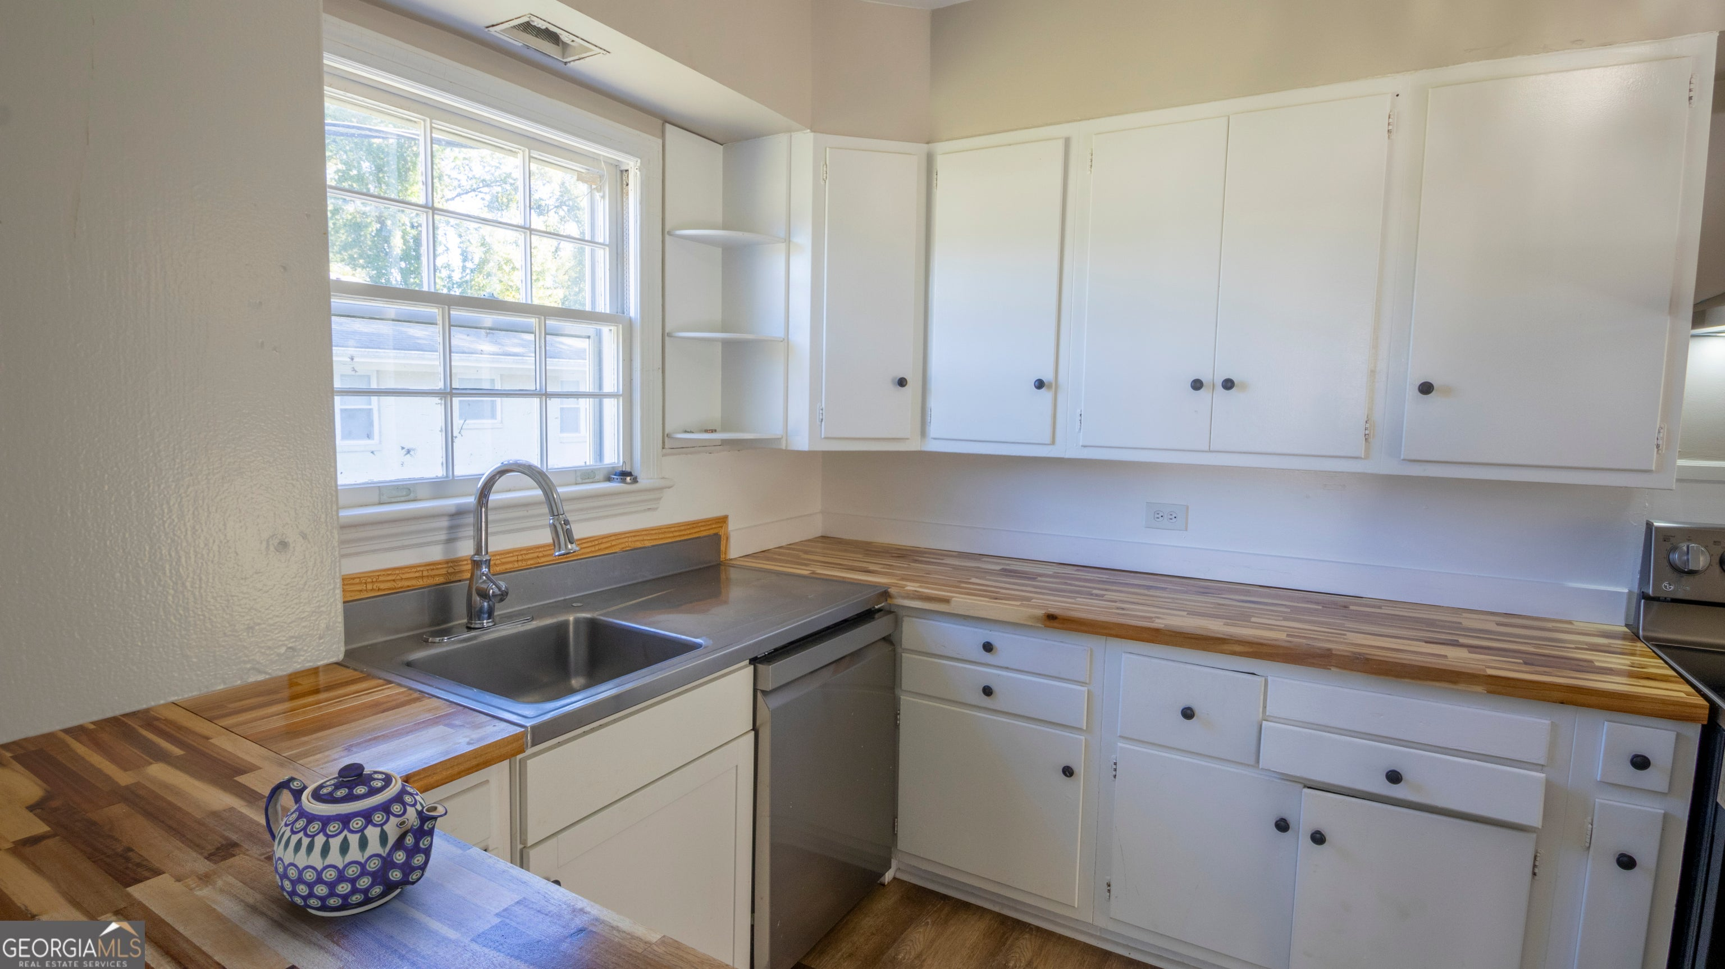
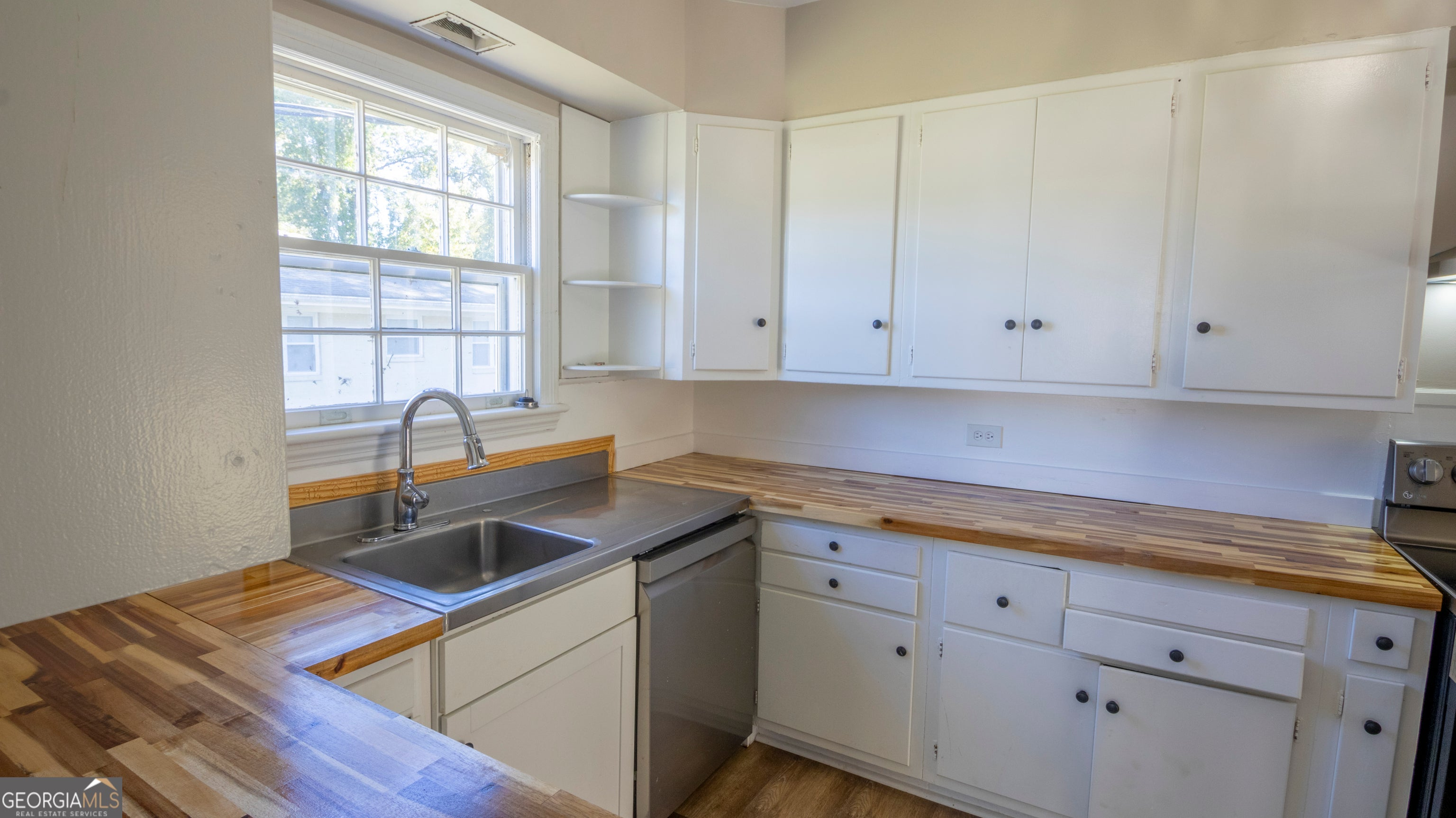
- teapot [264,762,448,917]
